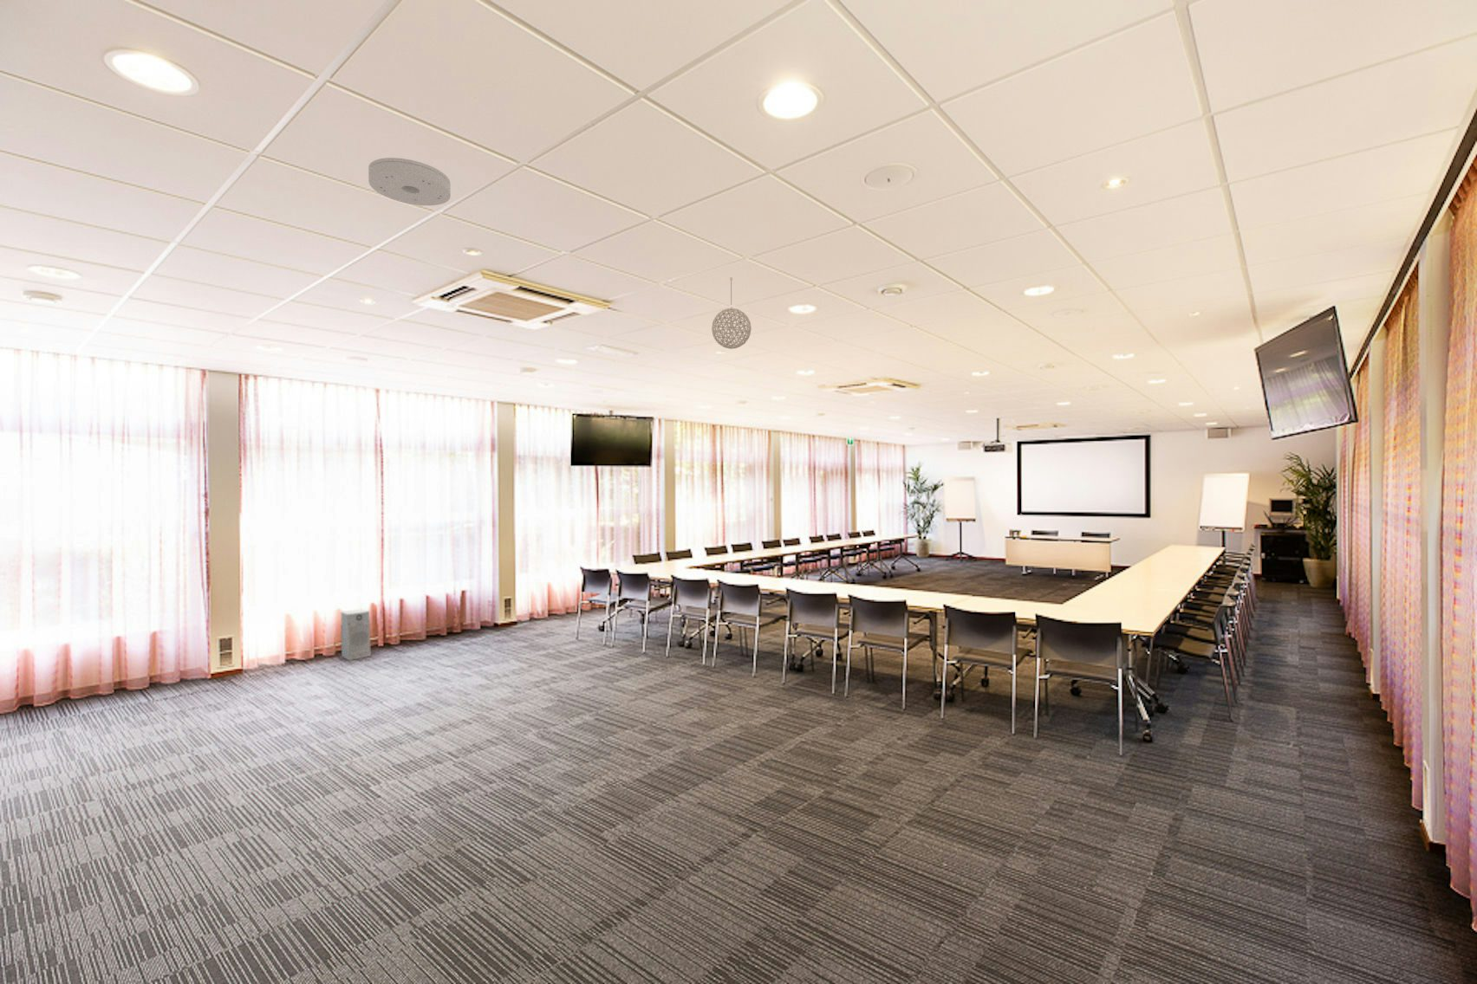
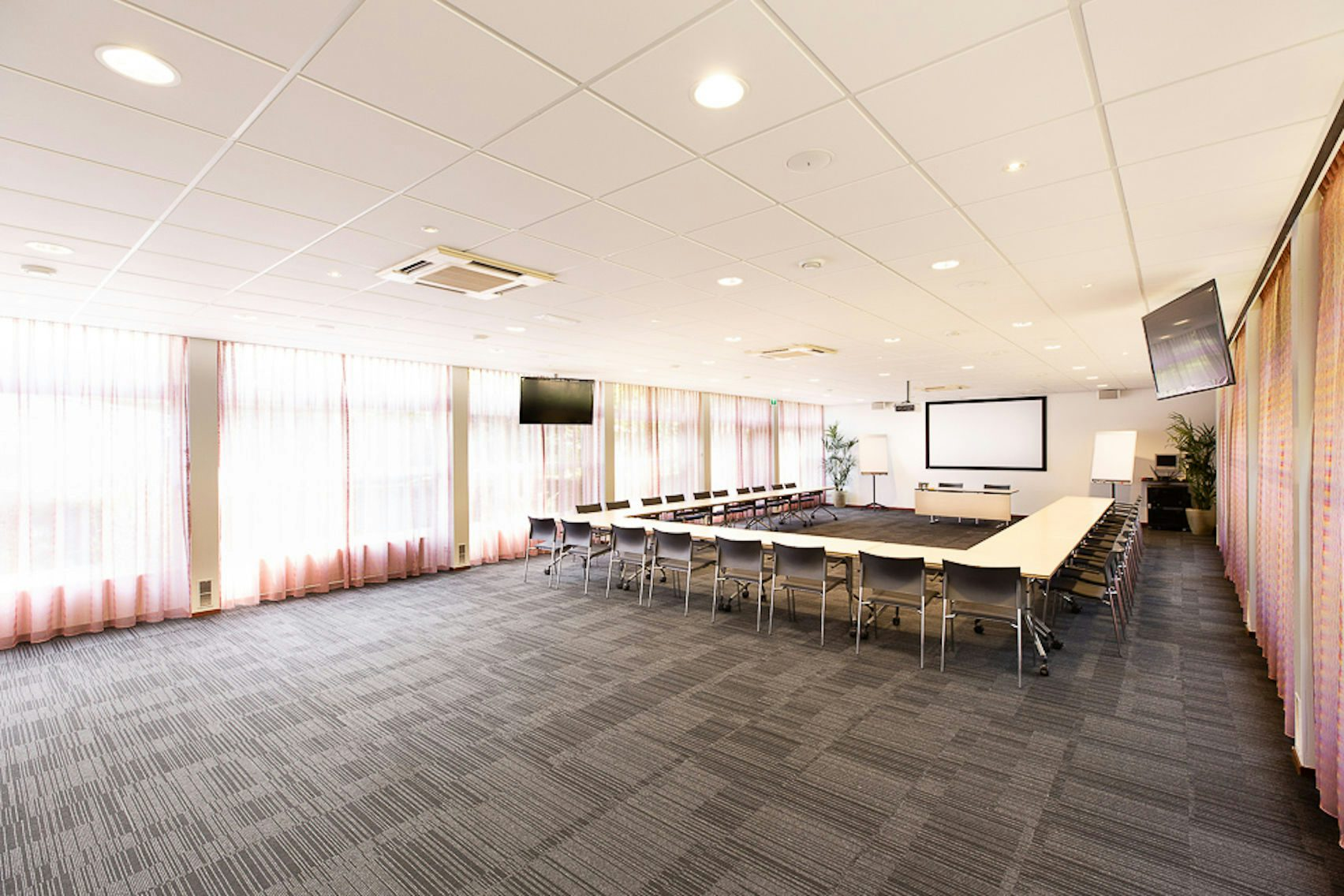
- pendant light [711,277,753,350]
- smoke detector [367,157,452,206]
- air purifier [340,608,371,661]
